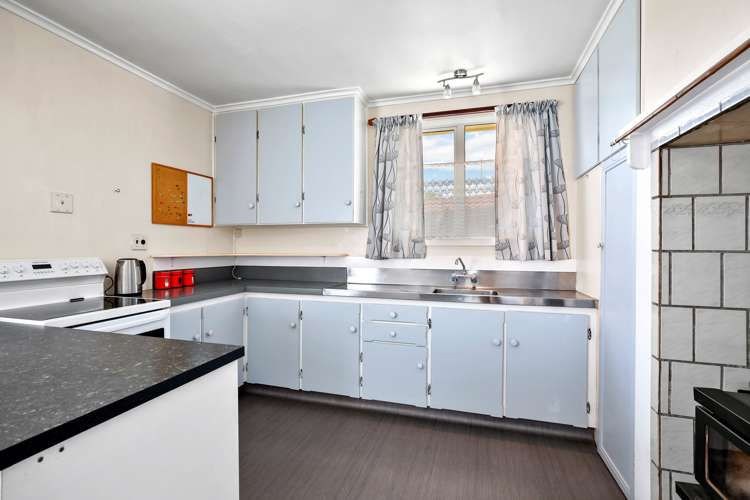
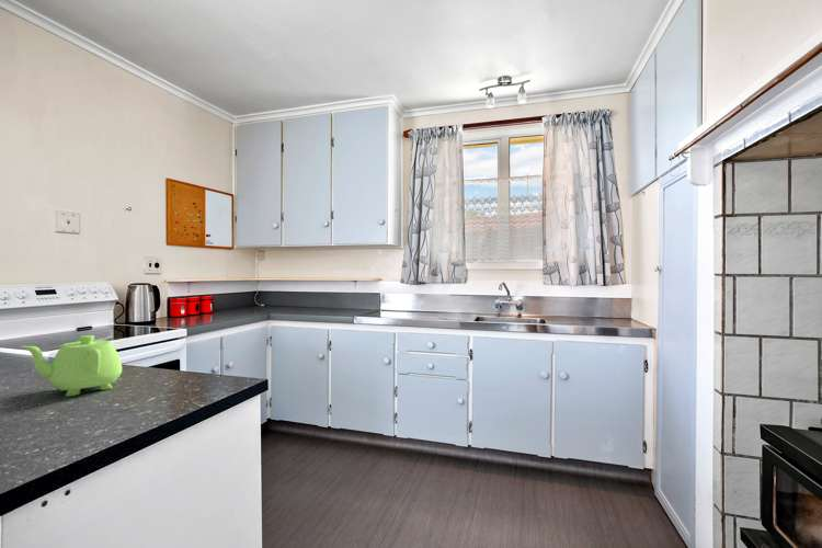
+ teapot [20,334,123,397]
